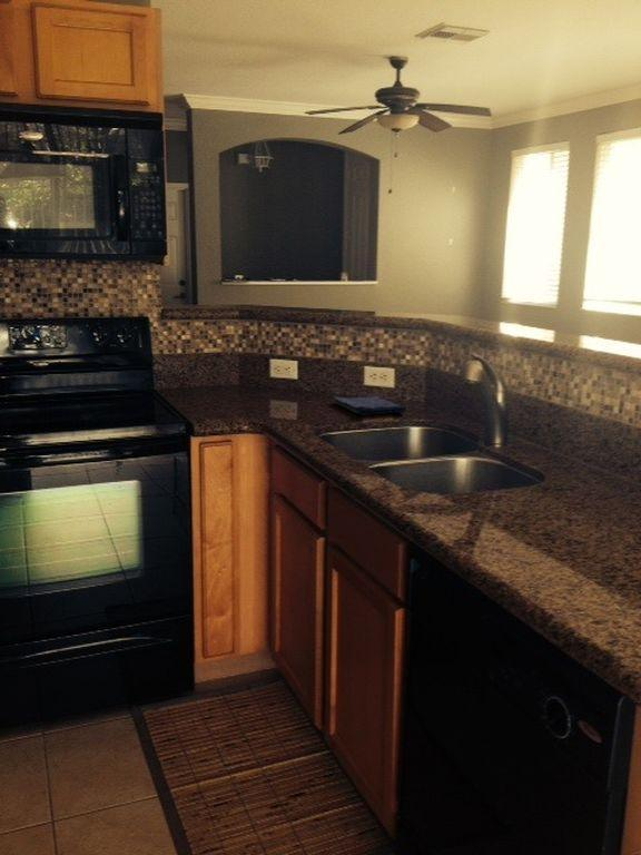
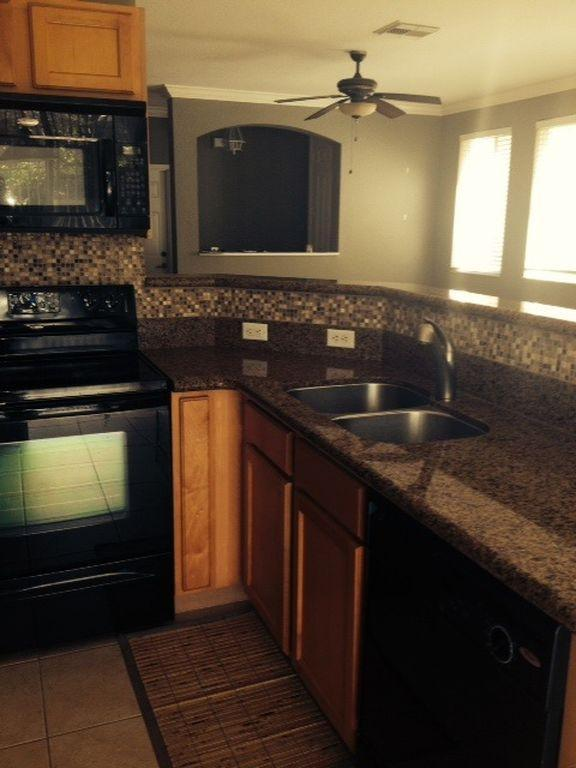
- dish towel [333,395,407,416]
